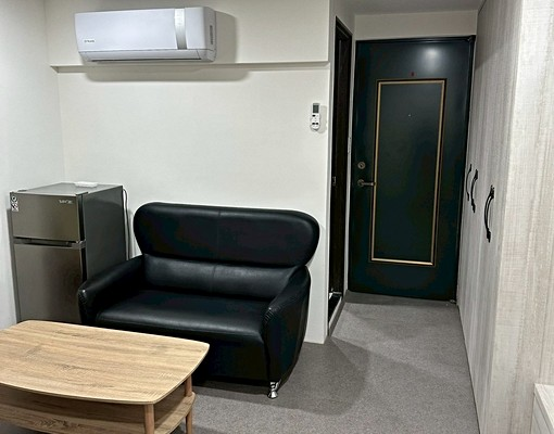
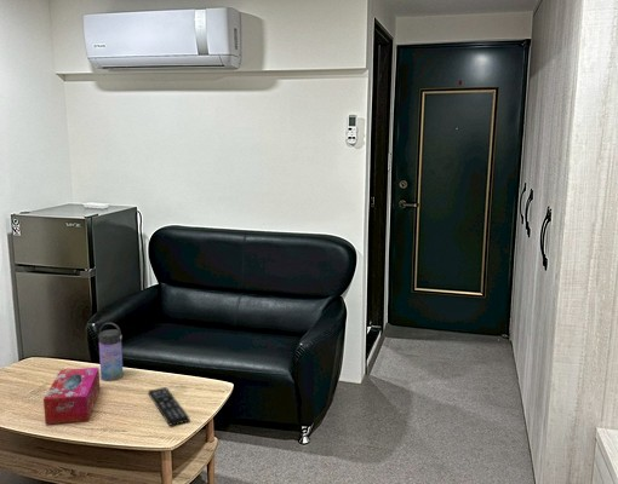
+ tissue box [42,367,101,426]
+ water bottle [97,322,124,381]
+ remote control [147,386,190,427]
